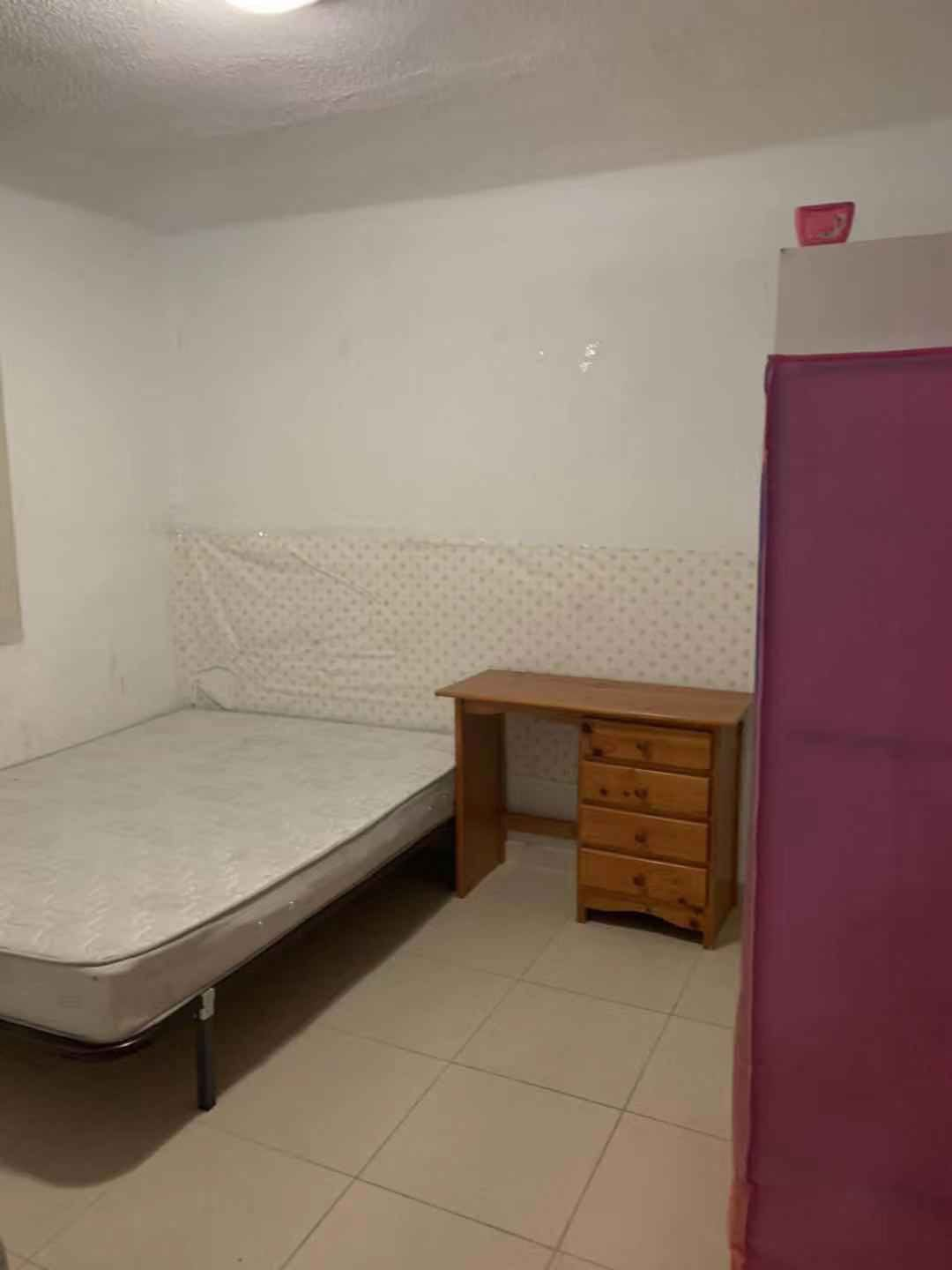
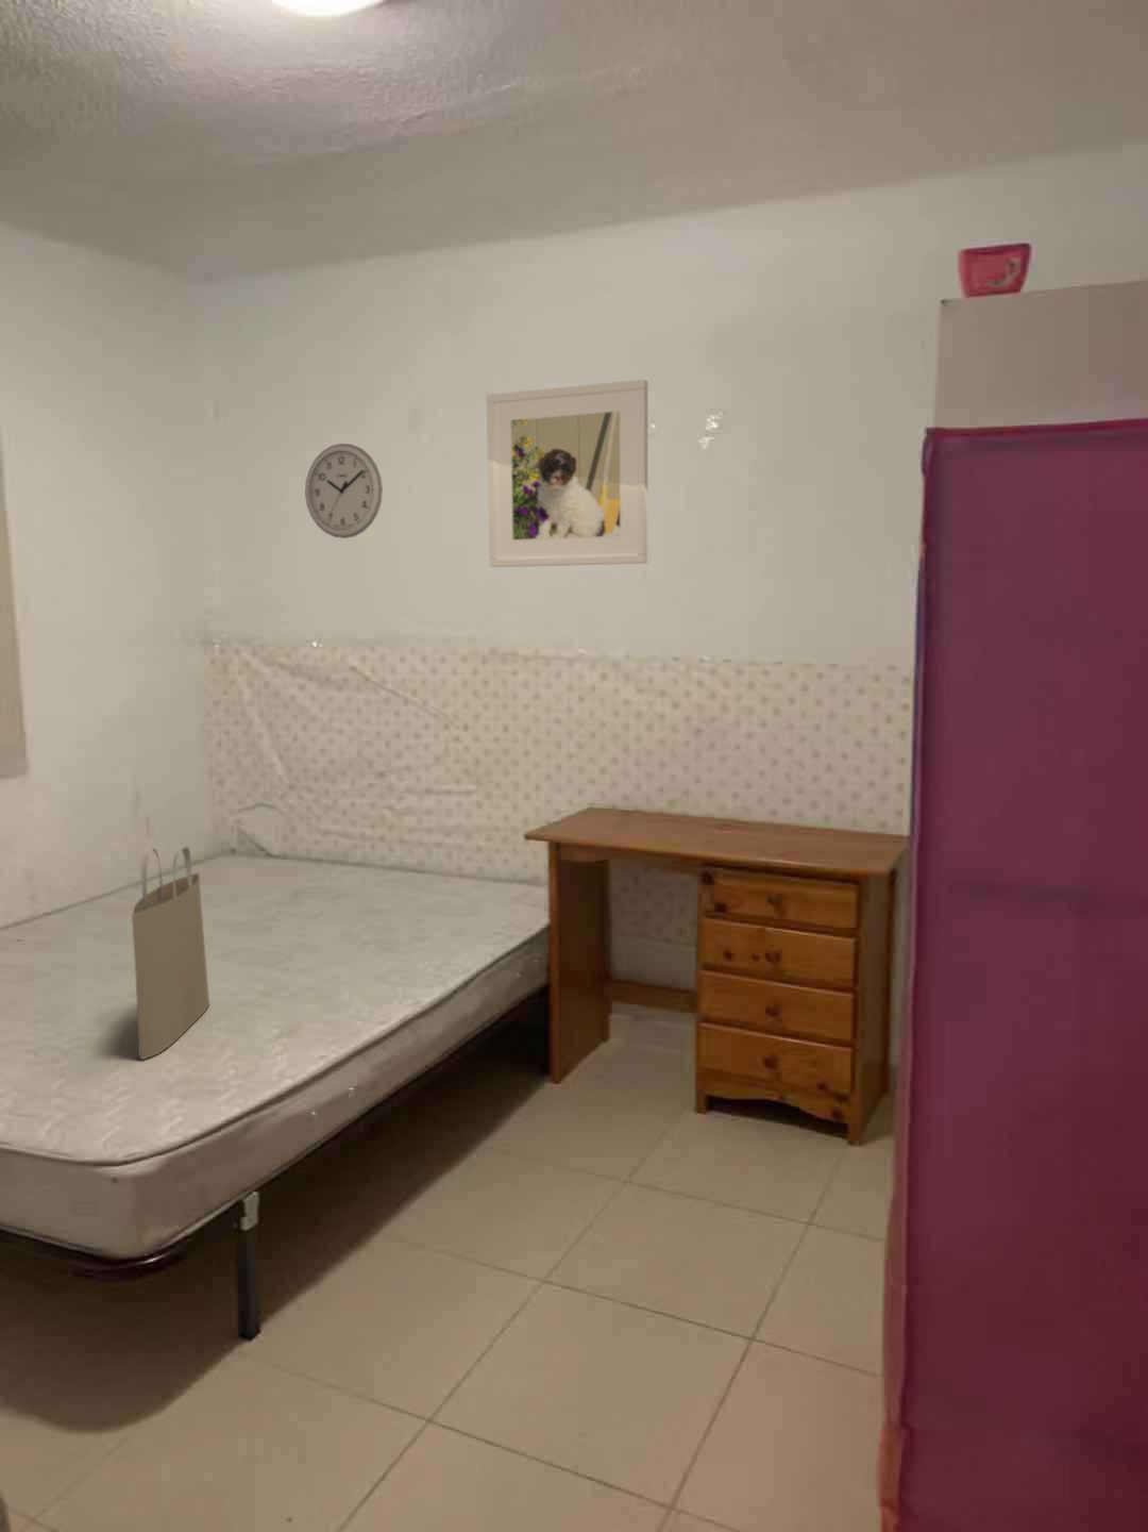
+ tote bag [130,846,211,1060]
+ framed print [486,379,649,568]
+ wall clock [304,443,383,539]
